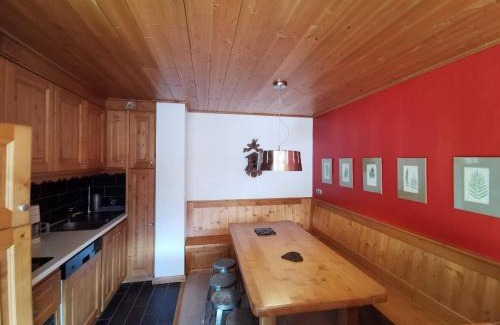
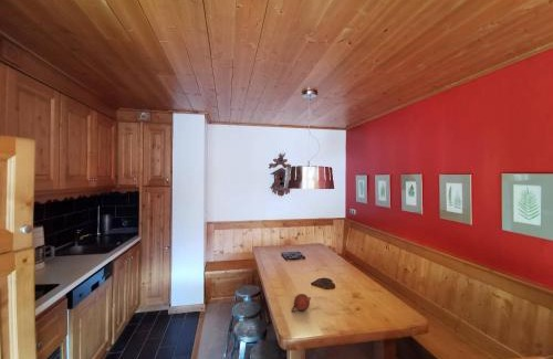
+ teapot [291,293,312,313]
